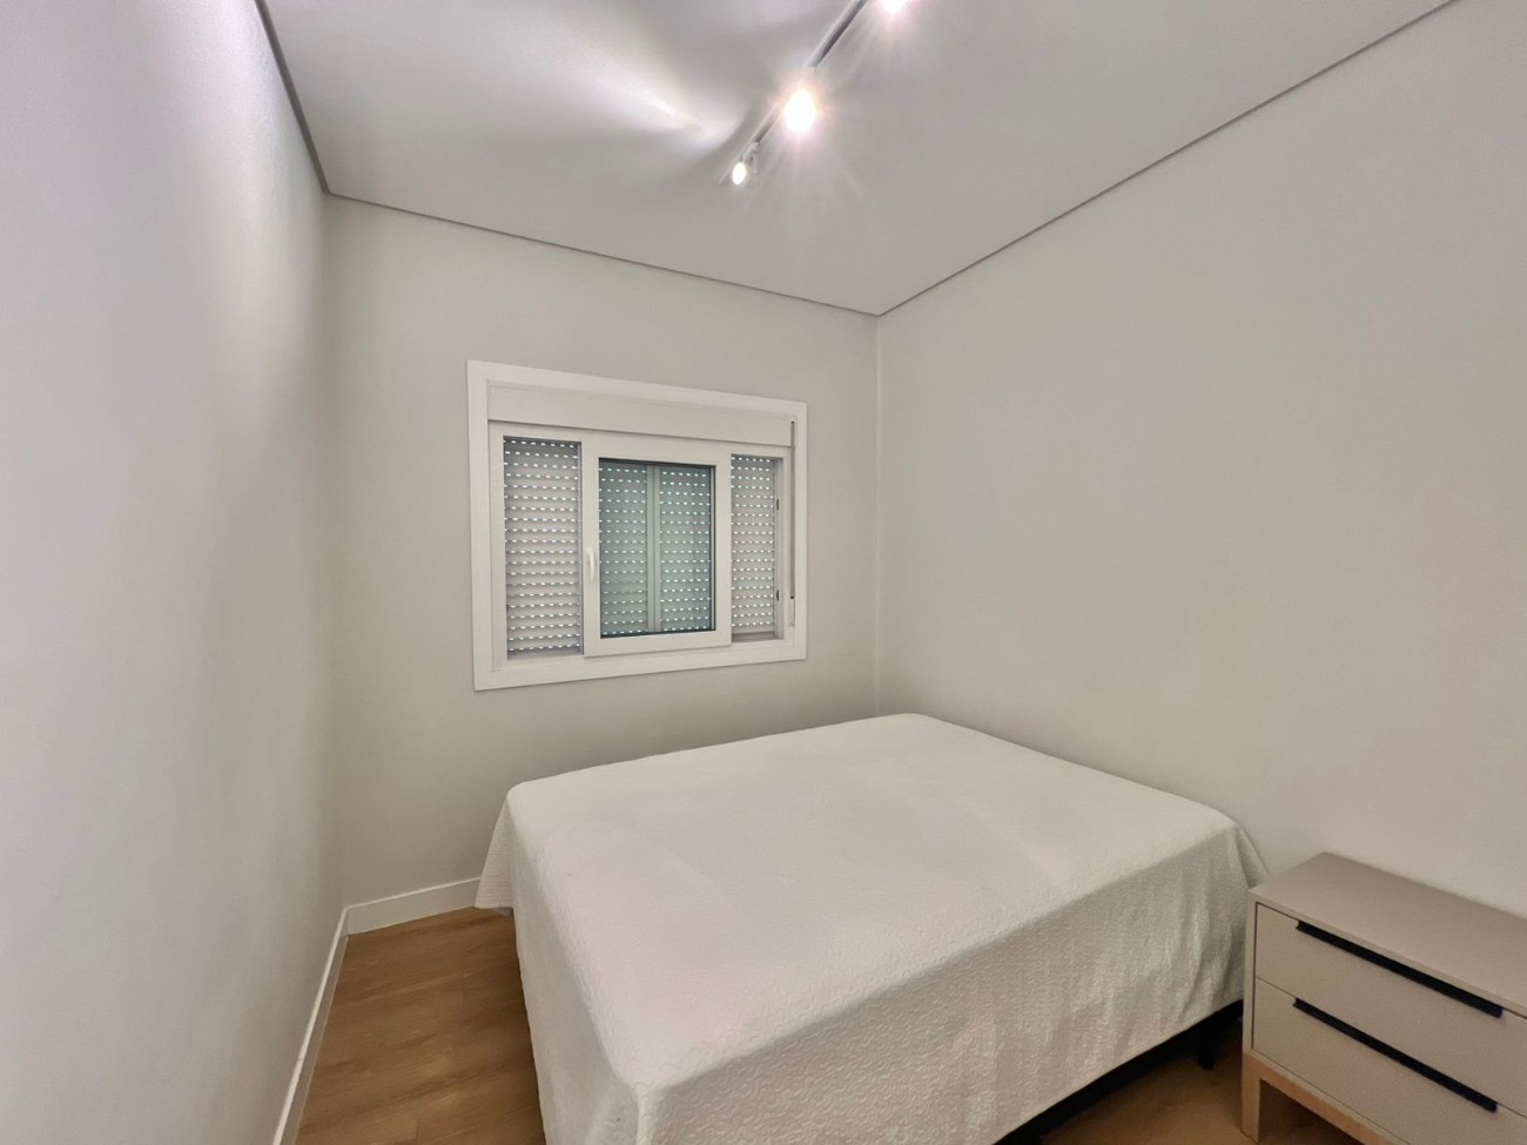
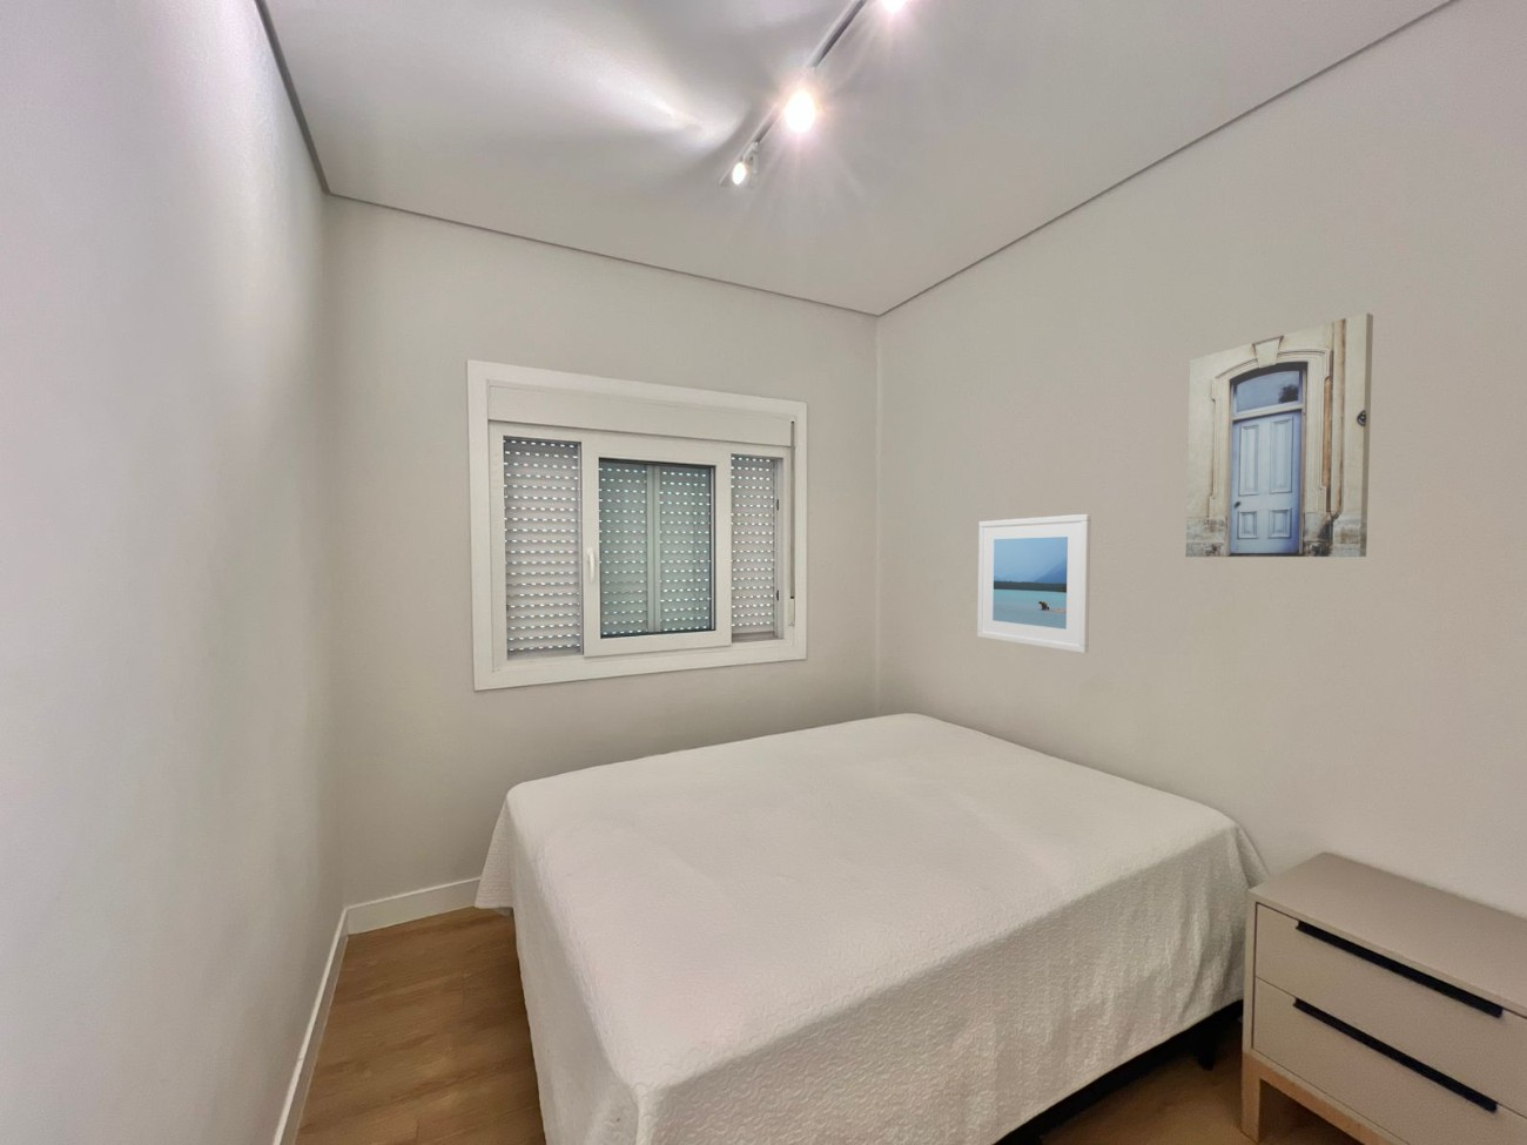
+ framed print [976,514,1093,654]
+ wall art [1186,312,1374,558]
